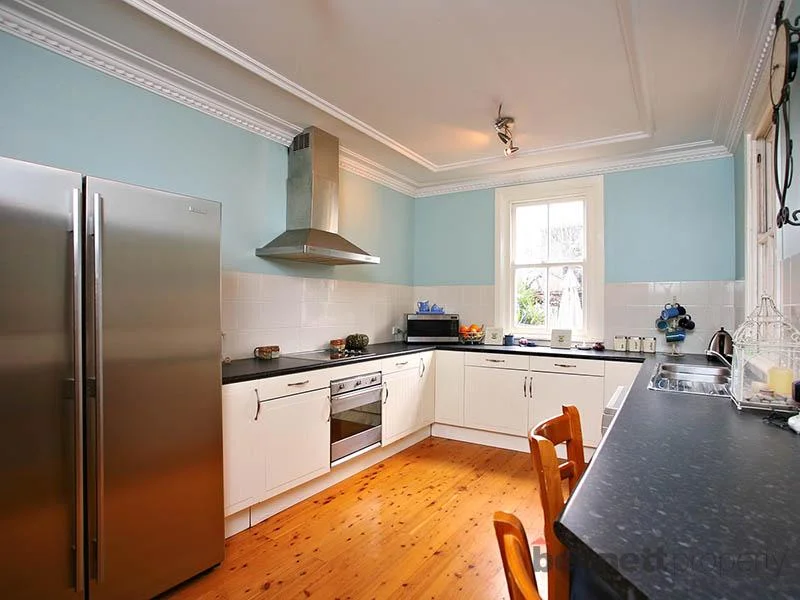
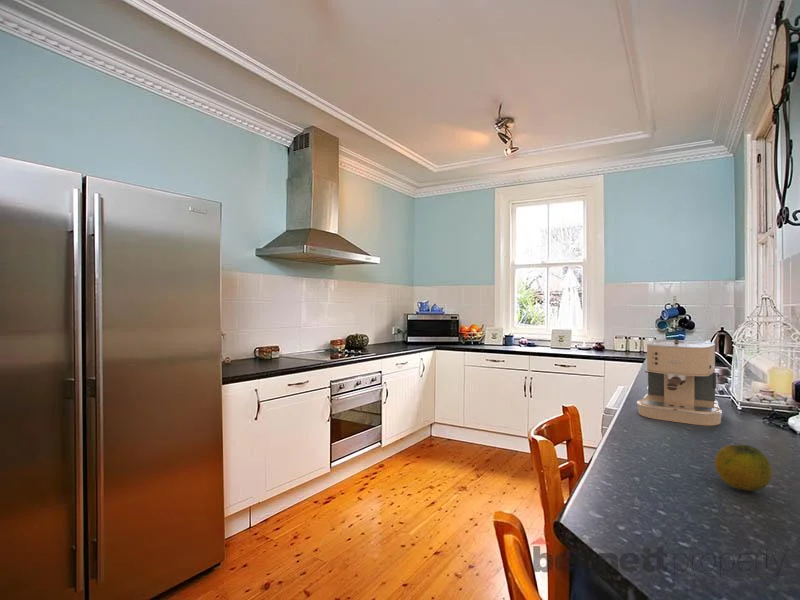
+ fruit [714,443,773,492]
+ coffee maker [636,337,723,426]
